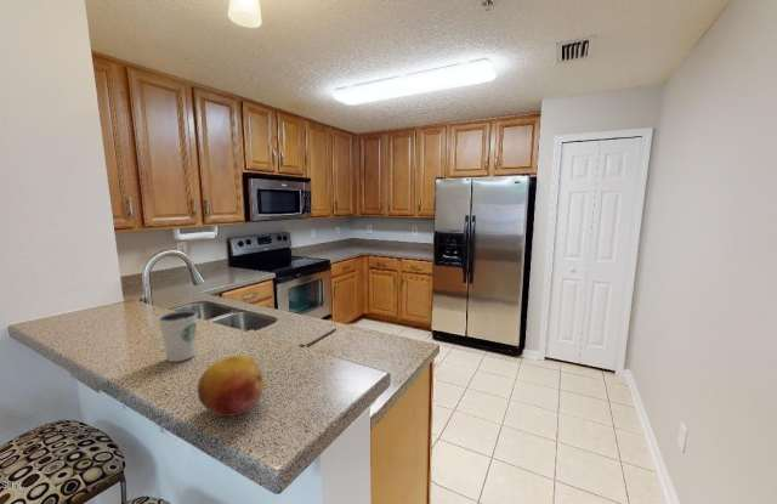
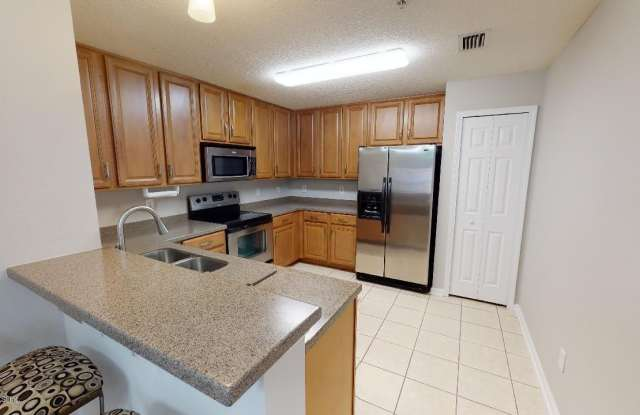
- fruit [197,355,265,418]
- dixie cup [157,310,199,363]
